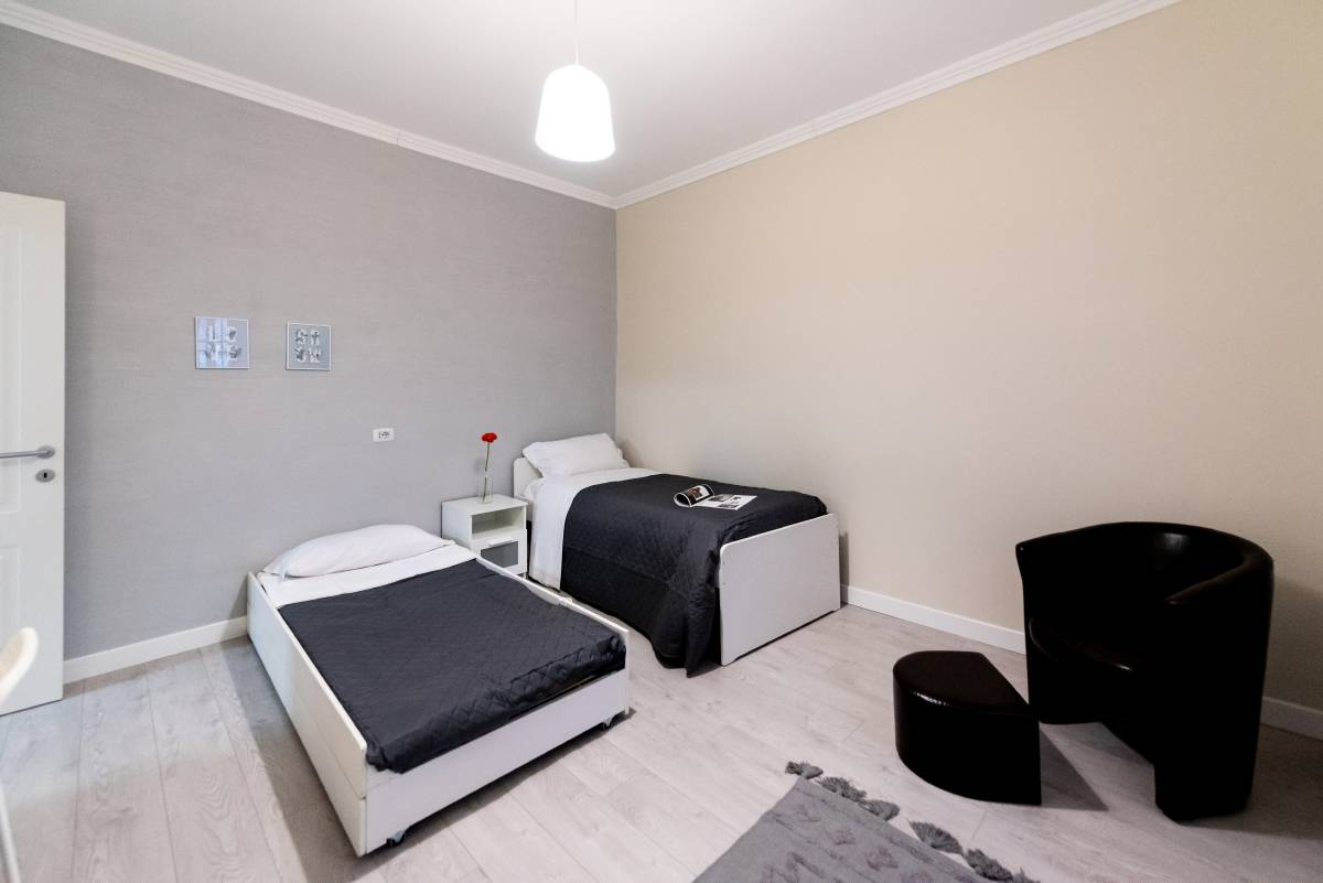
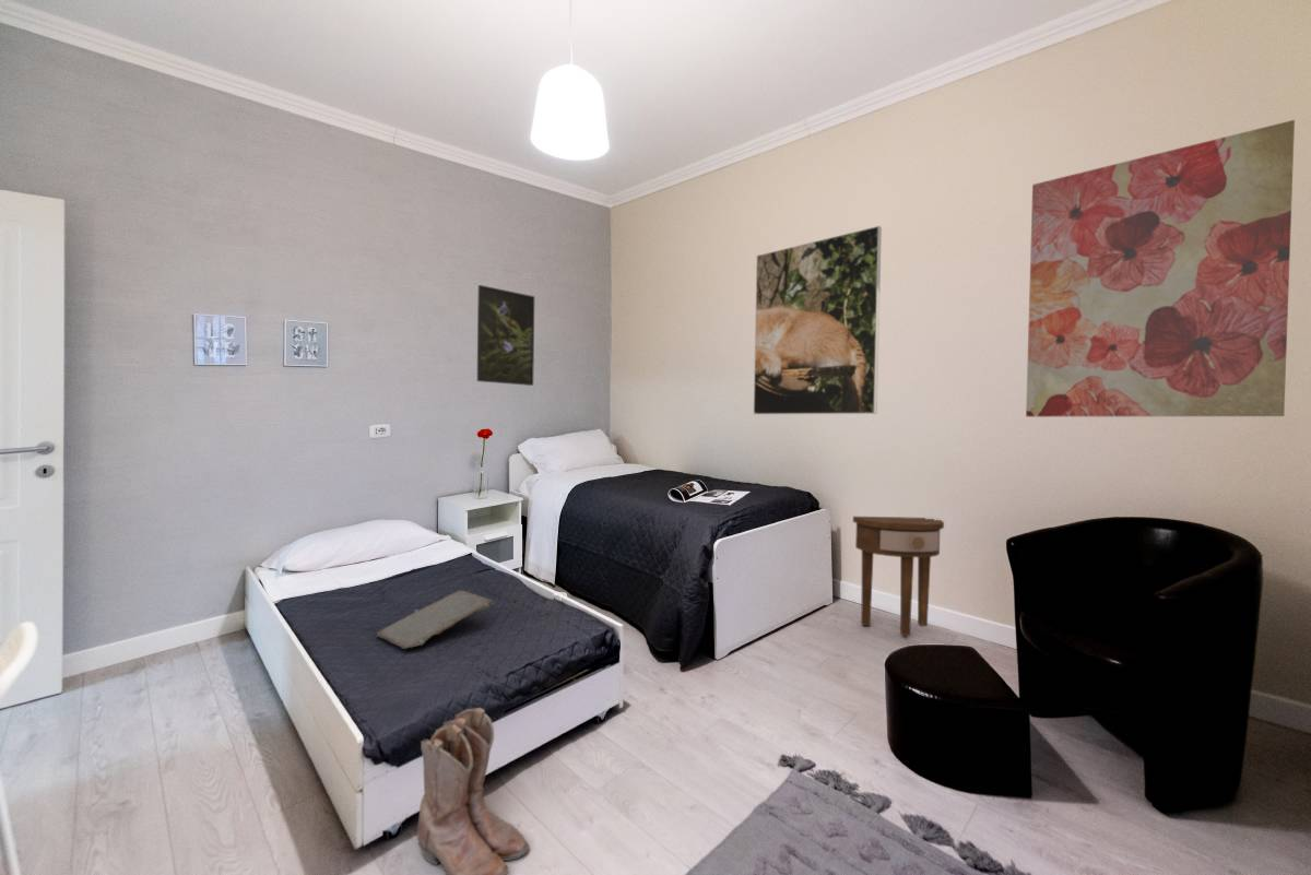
+ wall art [1025,119,1296,418]
+ tray [376,589,496,650]
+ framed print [753,225,883,415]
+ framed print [476,284,535,387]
+ boots [416,707,531,875]
+ side table [852,516,945,637]
